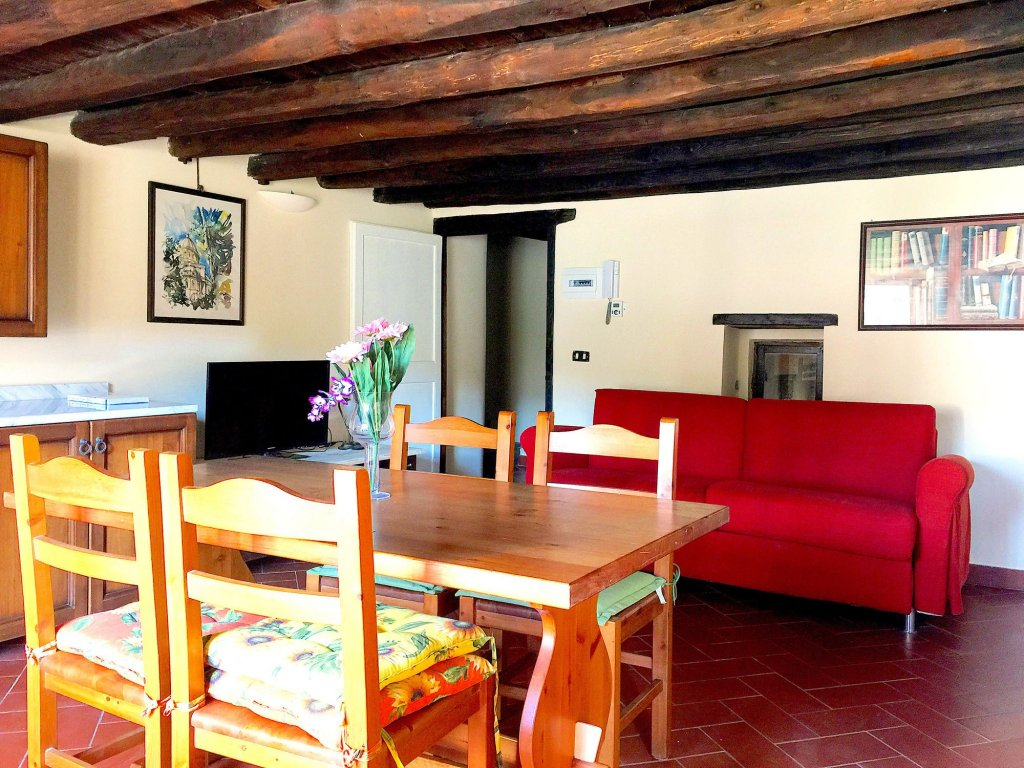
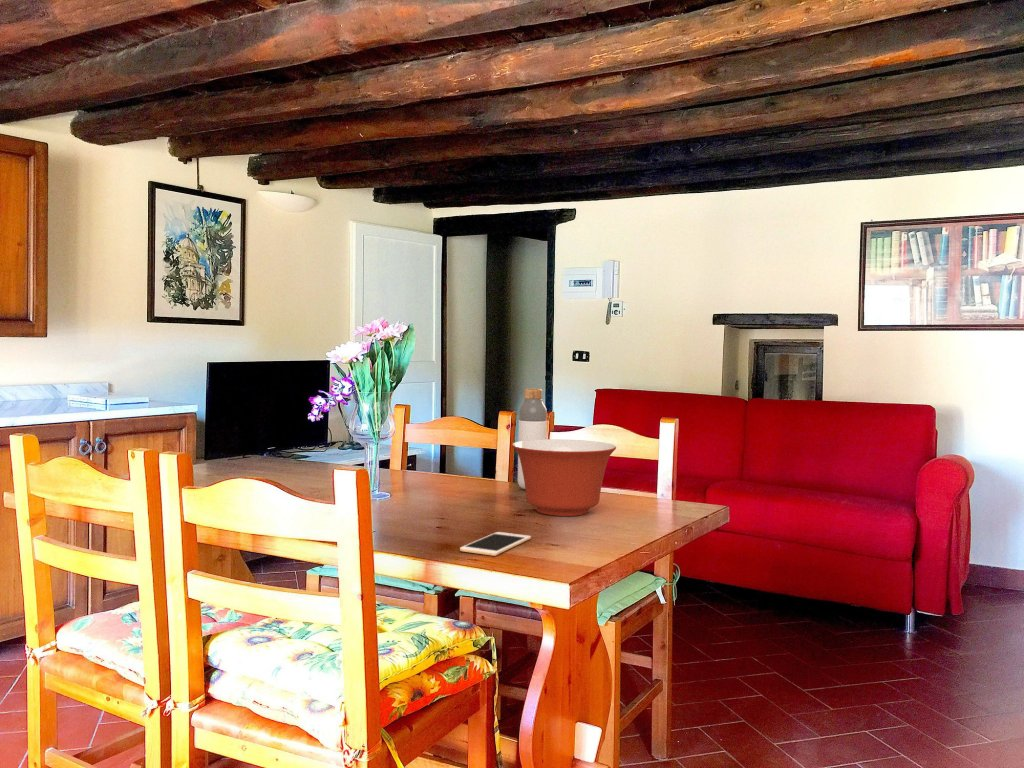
+ bottle [517,387,548,490]
+ cell phone [459,531,532,557]
+ mixing bowl [511,438,617,517]
